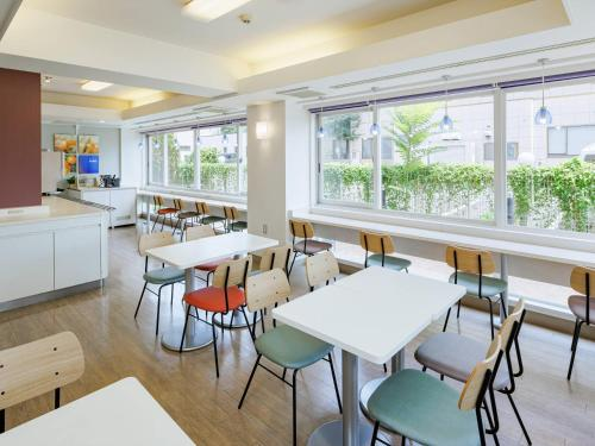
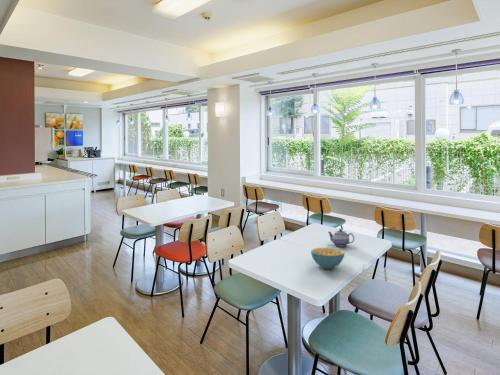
+ teapot [327,228,355,247]
+ cereal bowl [310,247,346,270]
